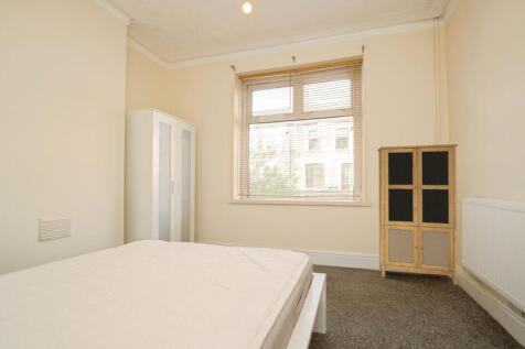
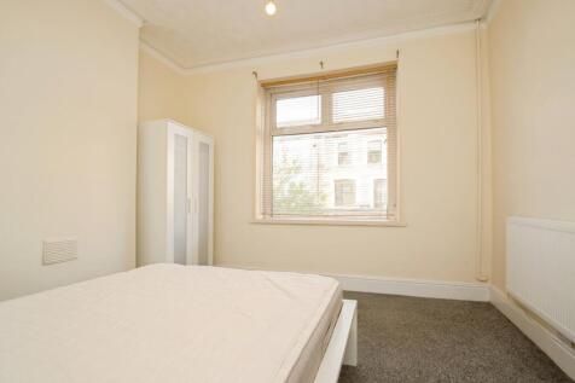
- cabinet [376,143,459,286]
